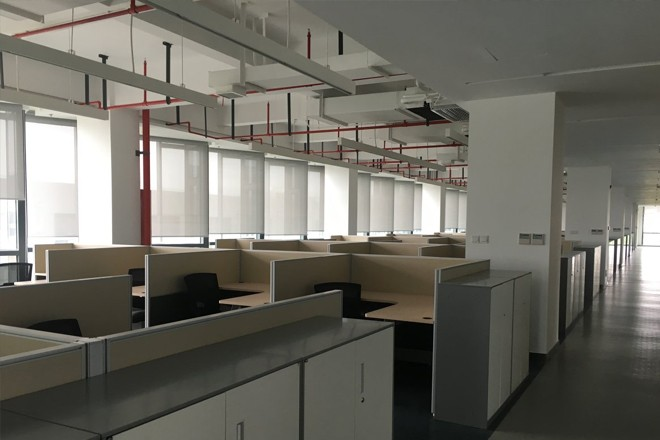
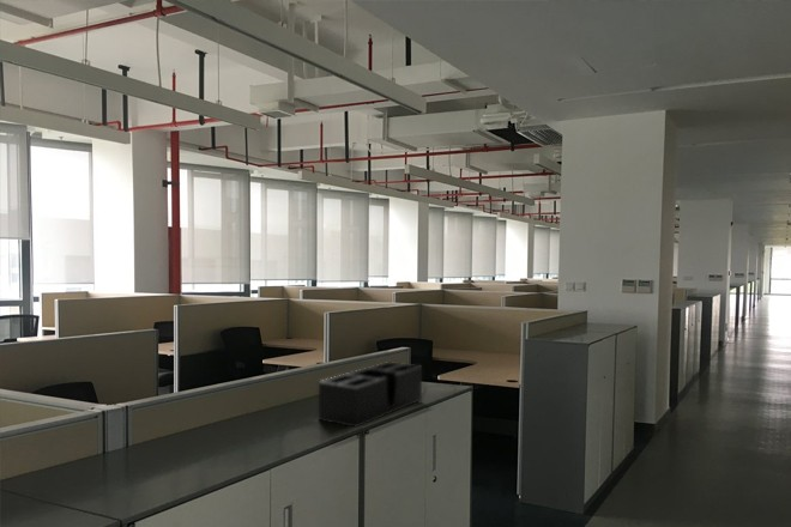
+ desk organizer [318,361,423,429]
